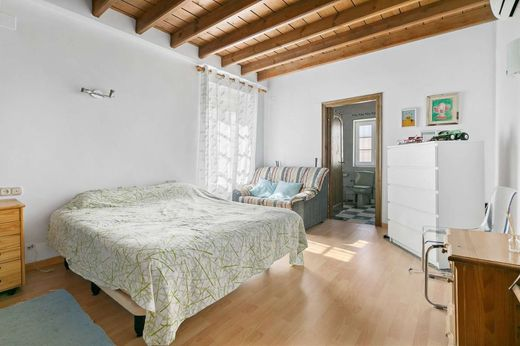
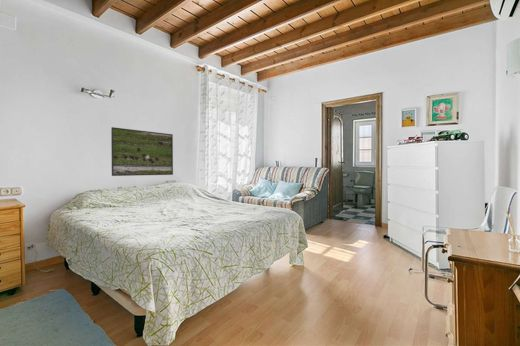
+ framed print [110,126,174,177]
